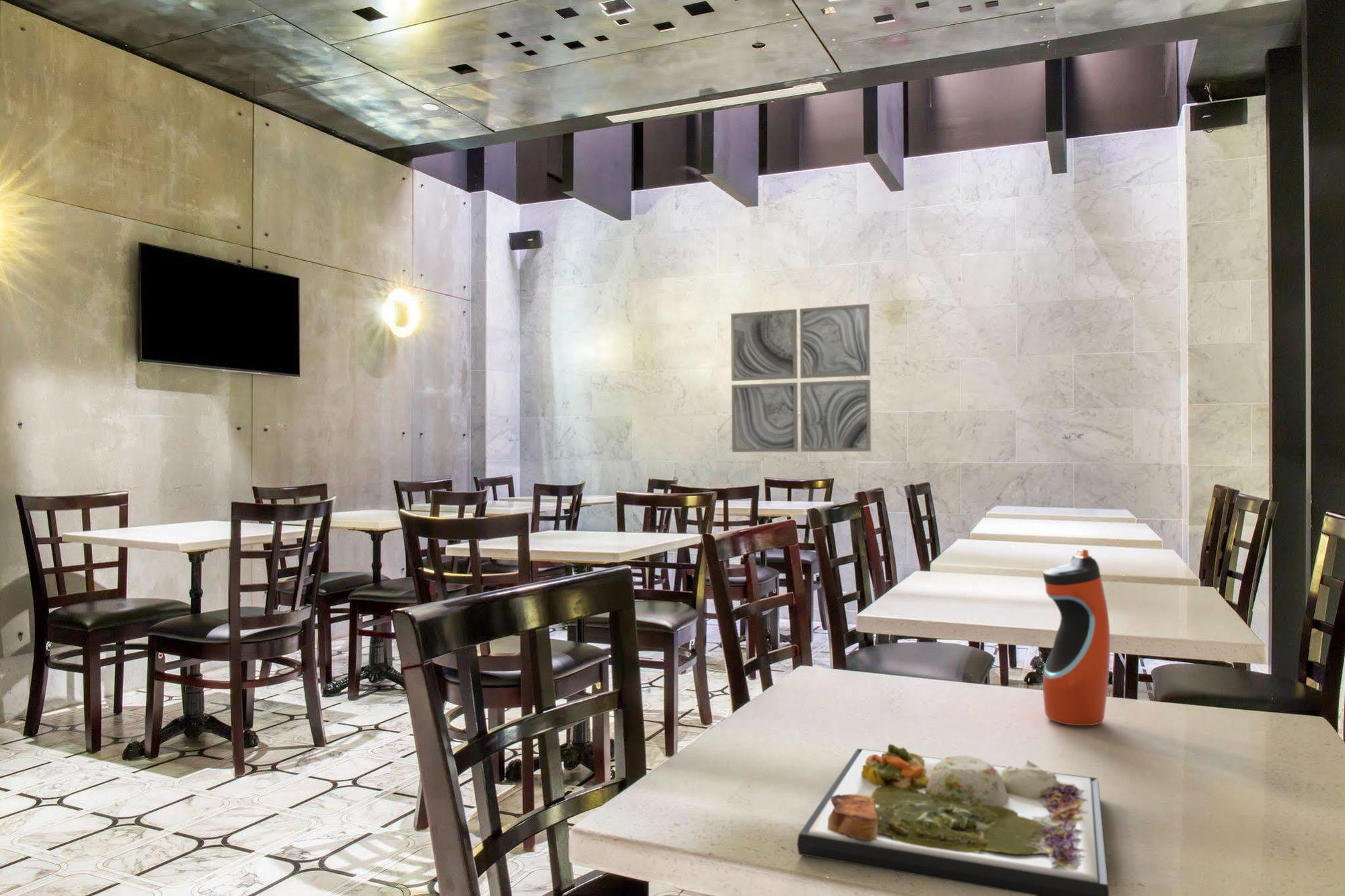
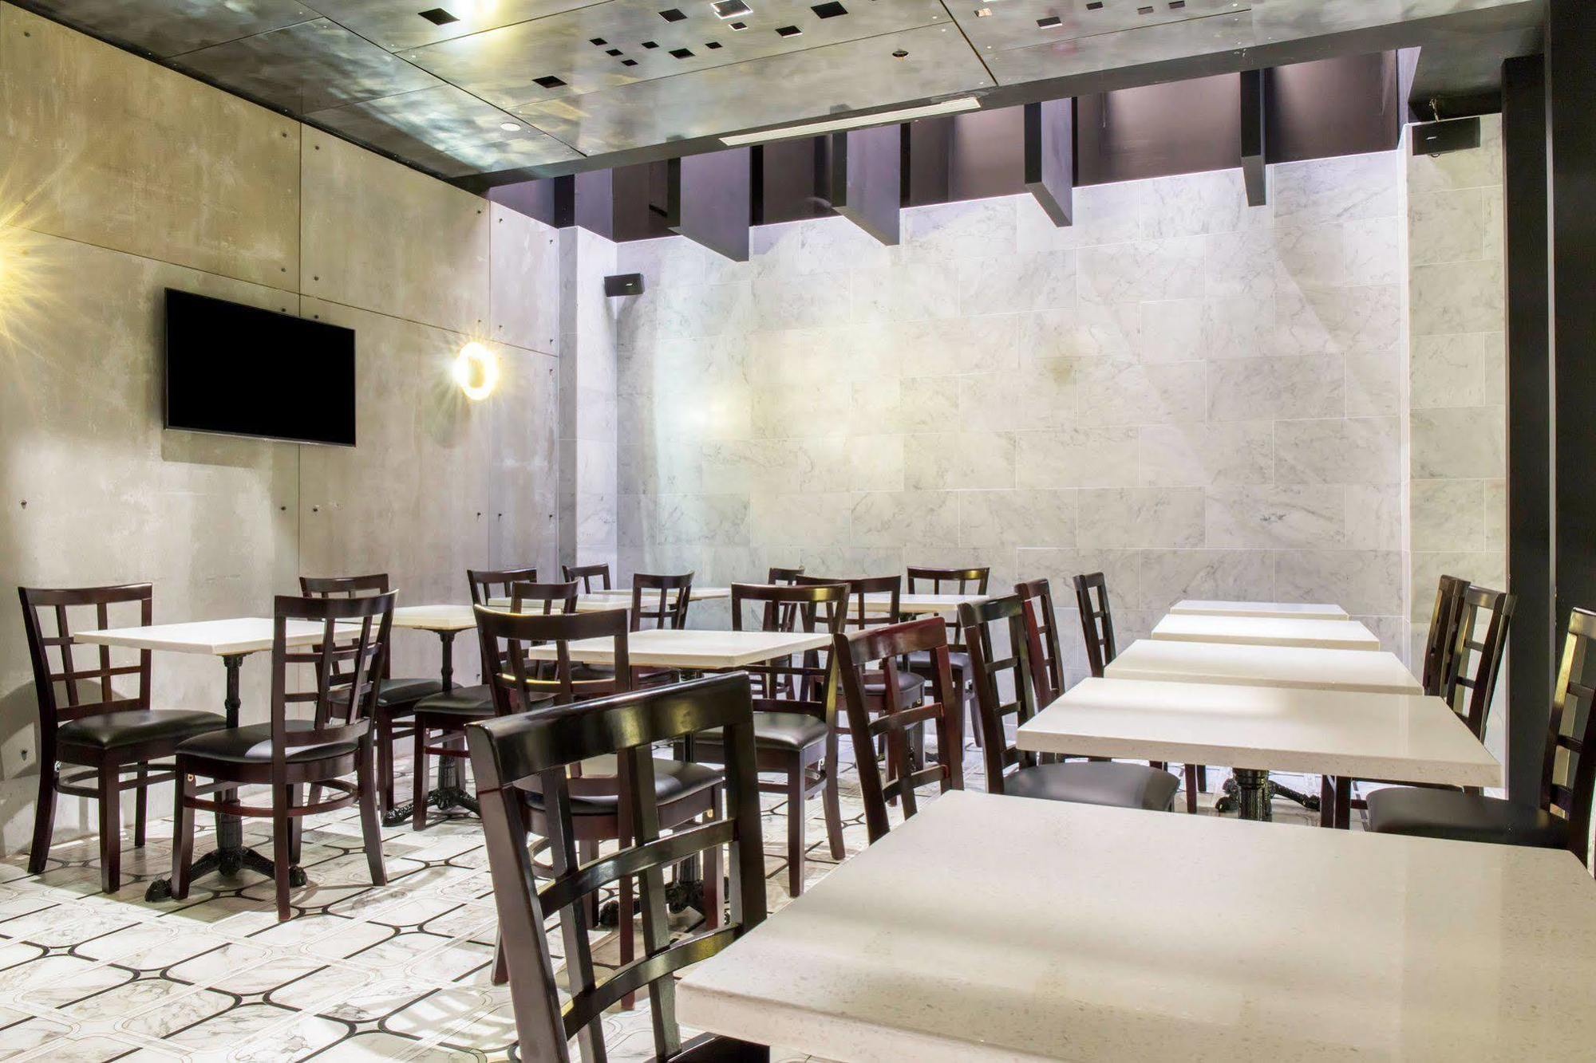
- water bottle [1042,548,1111,726]
- wall art [730,303,872,453]
- dinner plate [796,743,1110,896]
